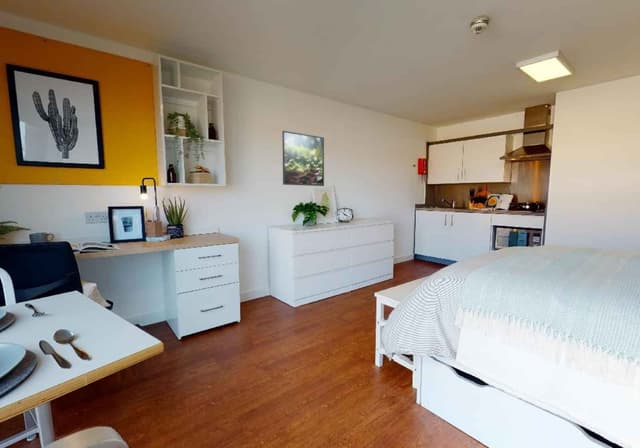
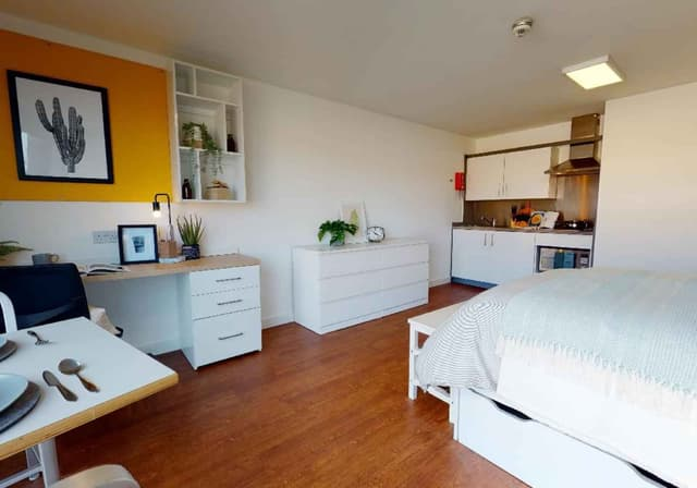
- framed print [281,130,325,187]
